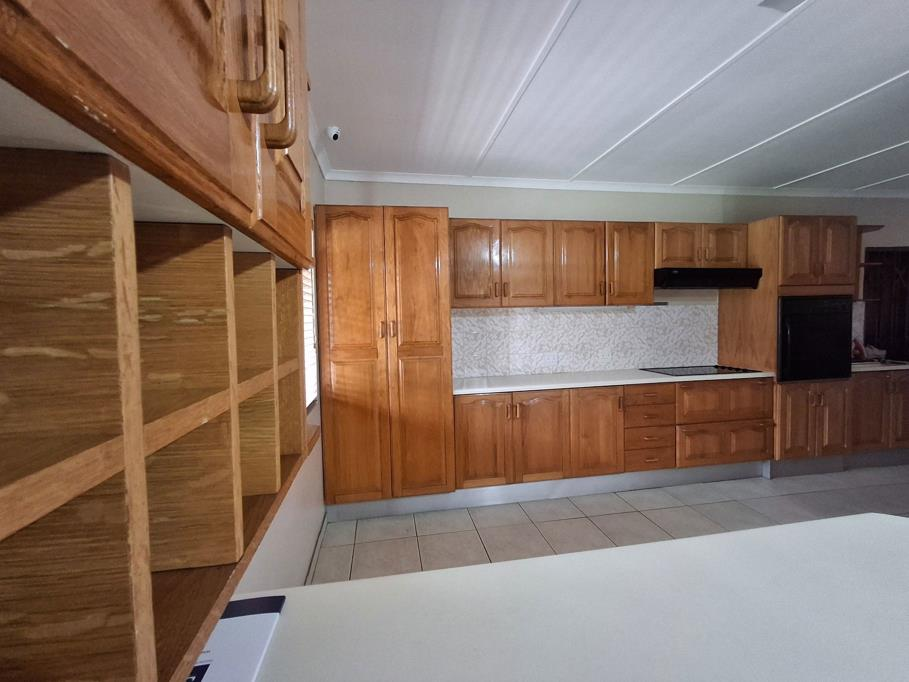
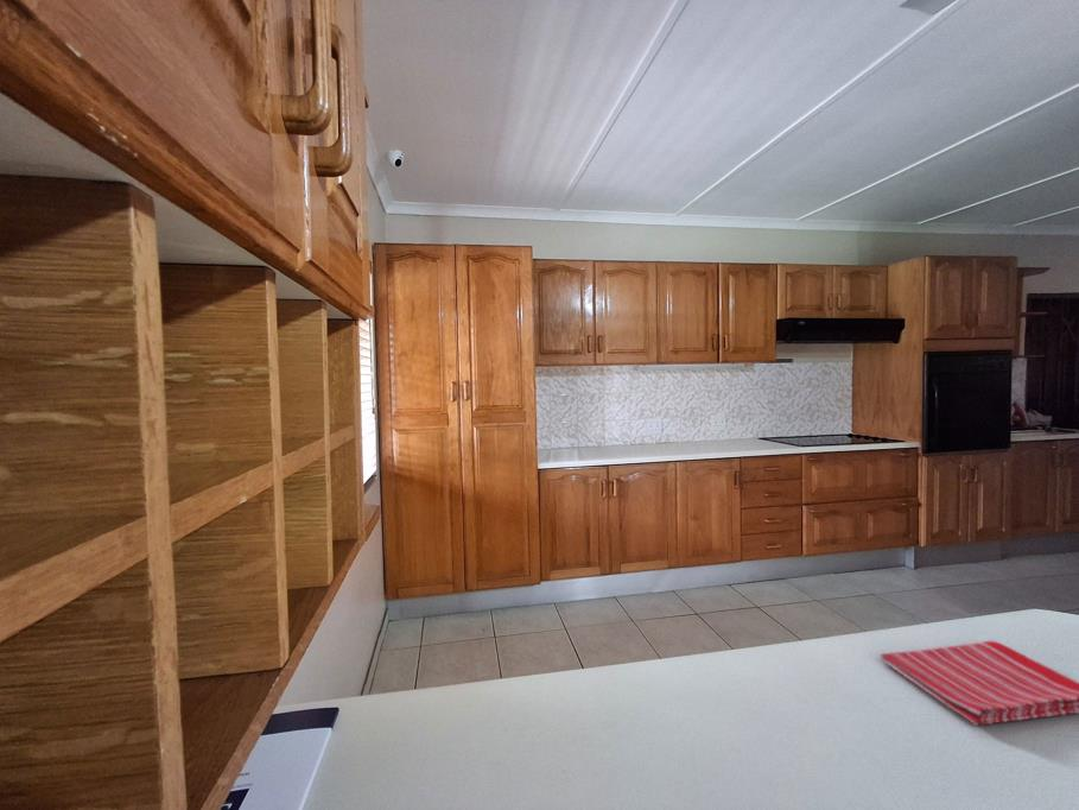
+ dish towel [880,640,1079,727]
